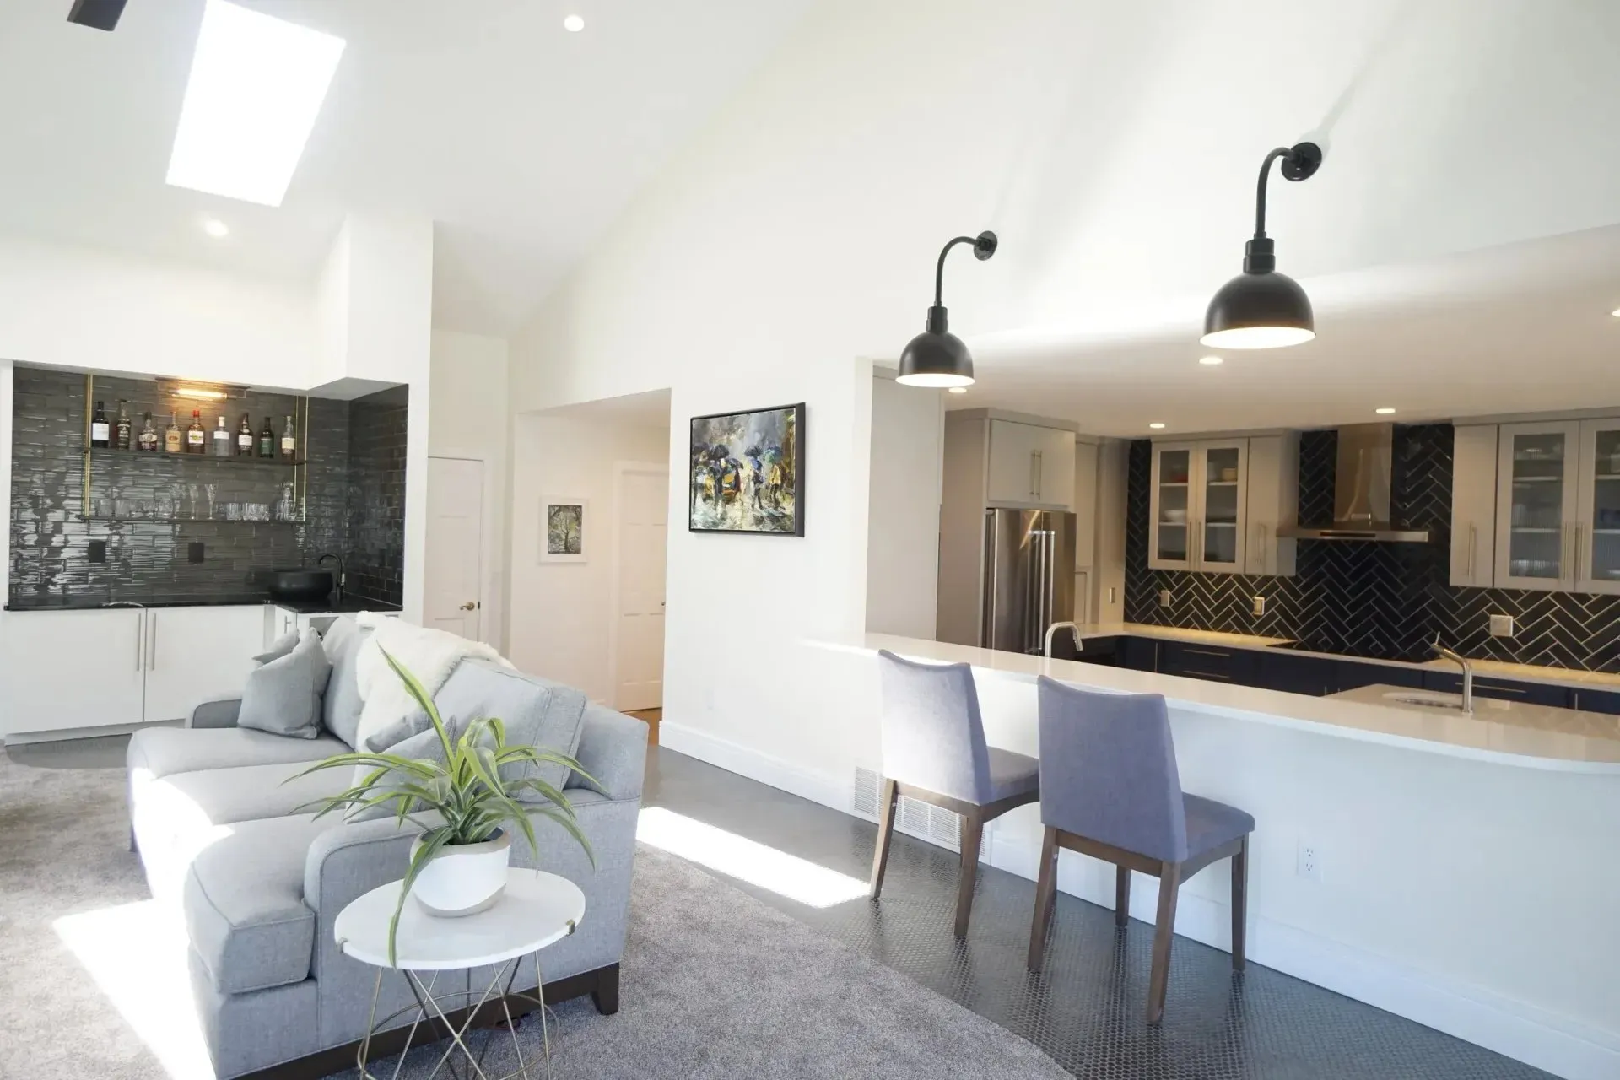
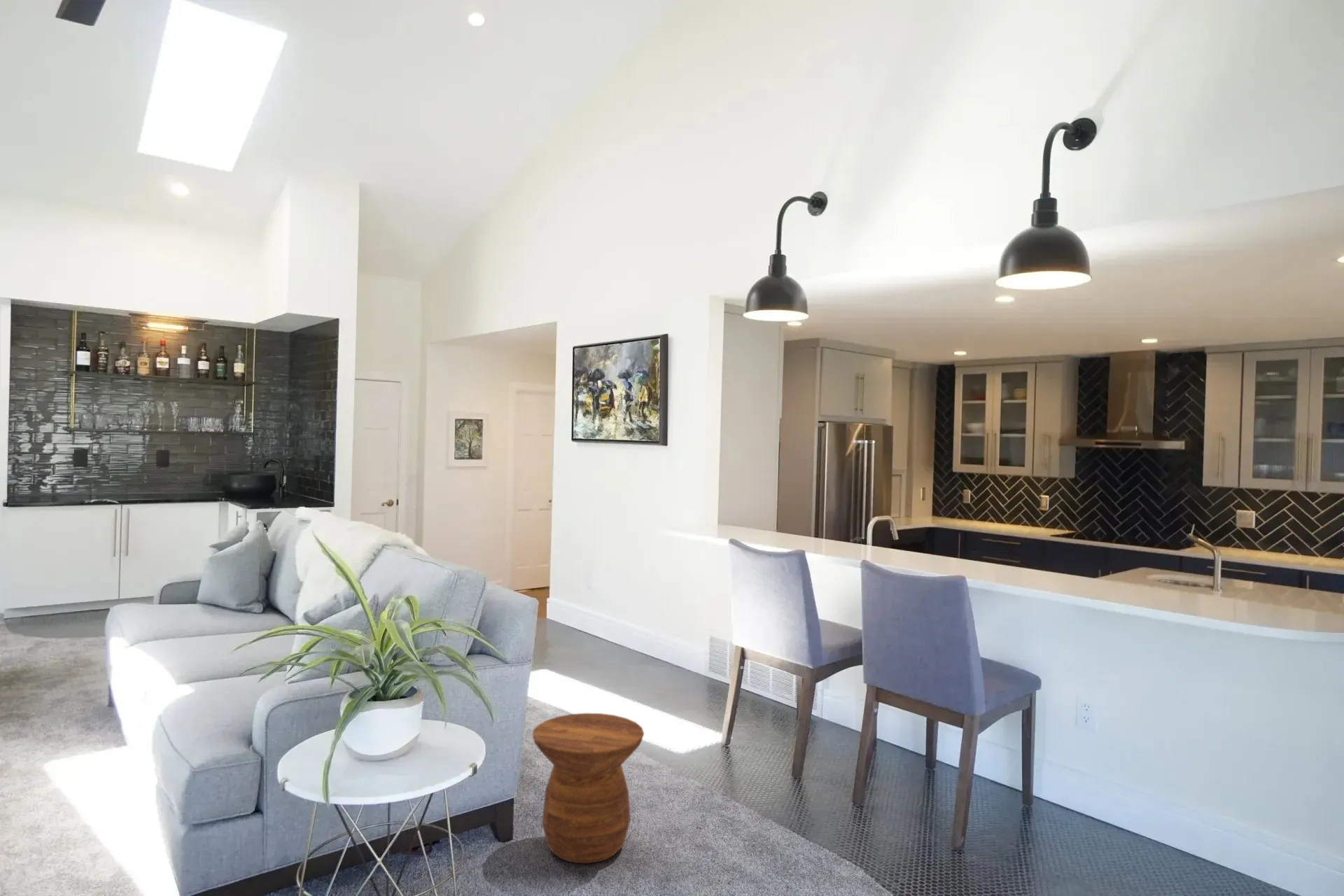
+ side table [532,713,645,864]
